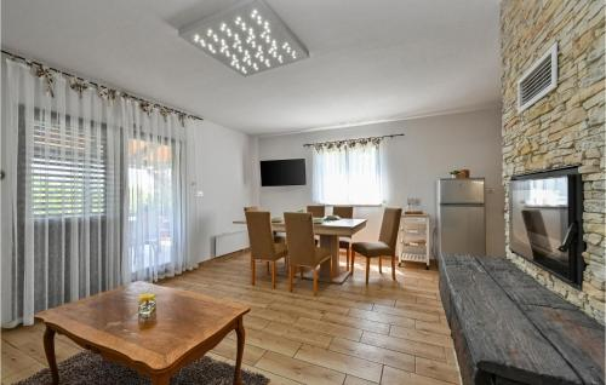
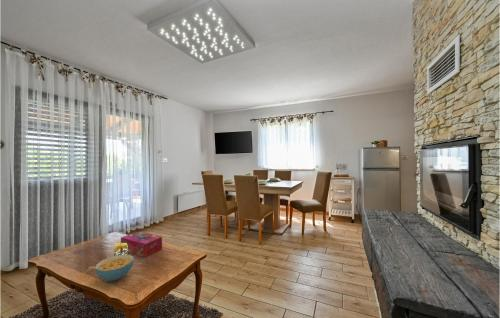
+ cereal bowl [94,254,135,282]
+ tissue box [120,231,163,258]
